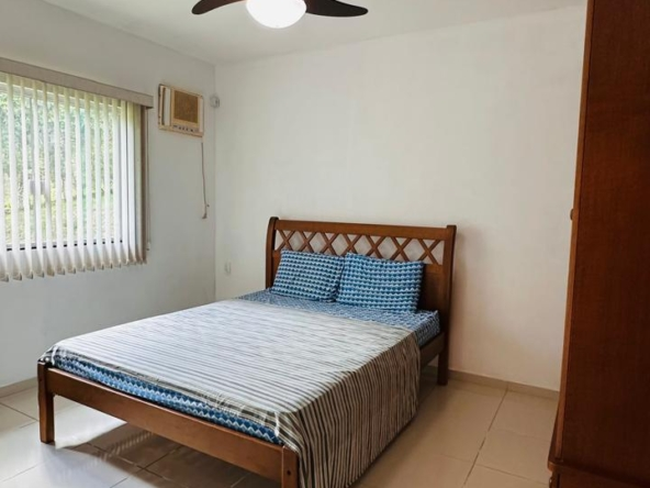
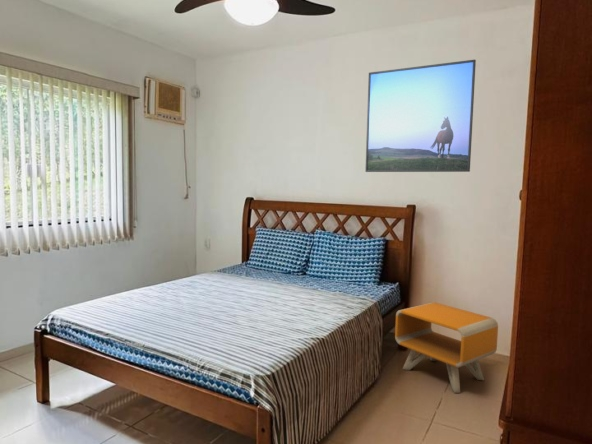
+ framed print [364,59,477,173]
+ nightstand [394,301,499,394]
